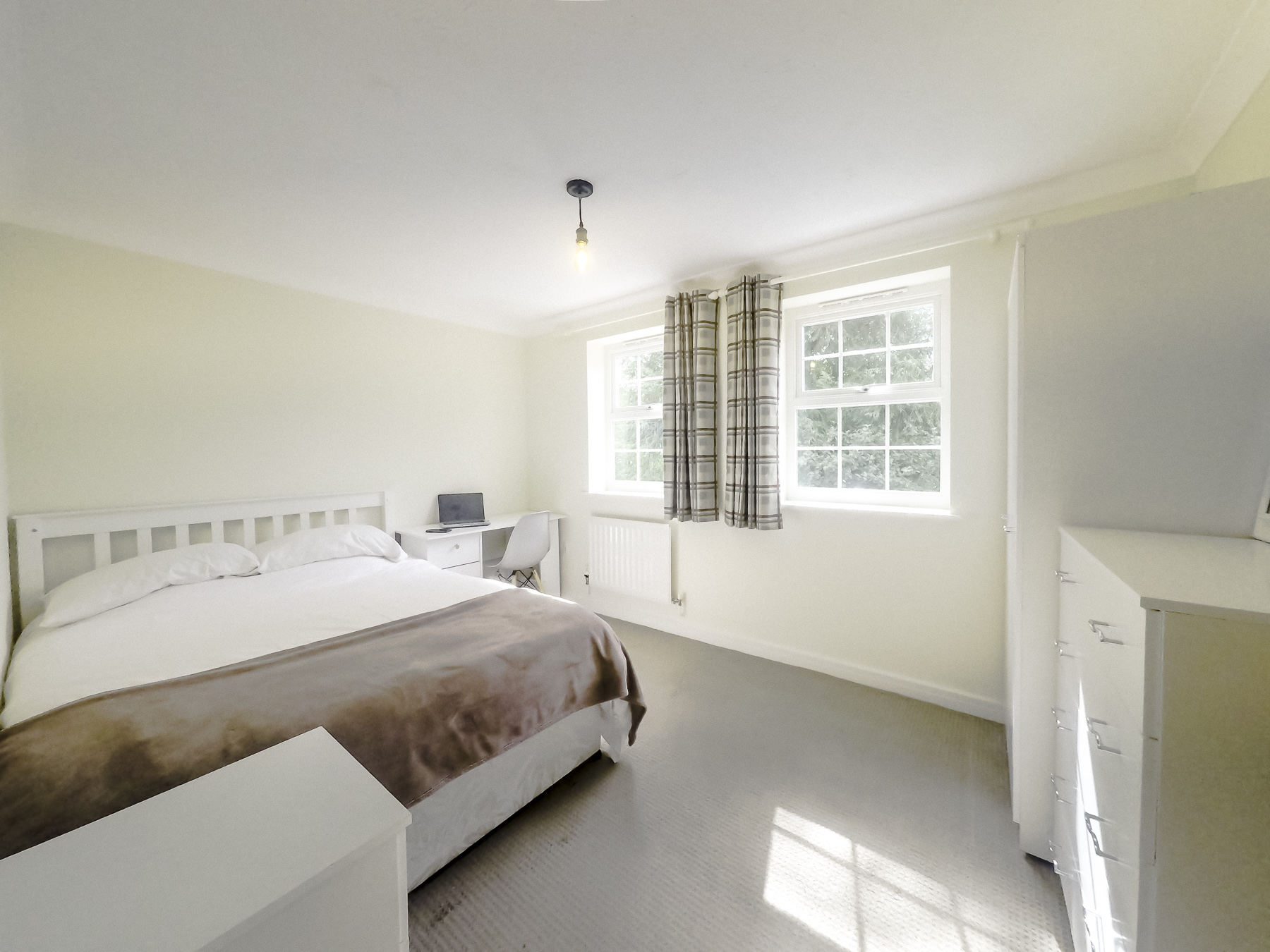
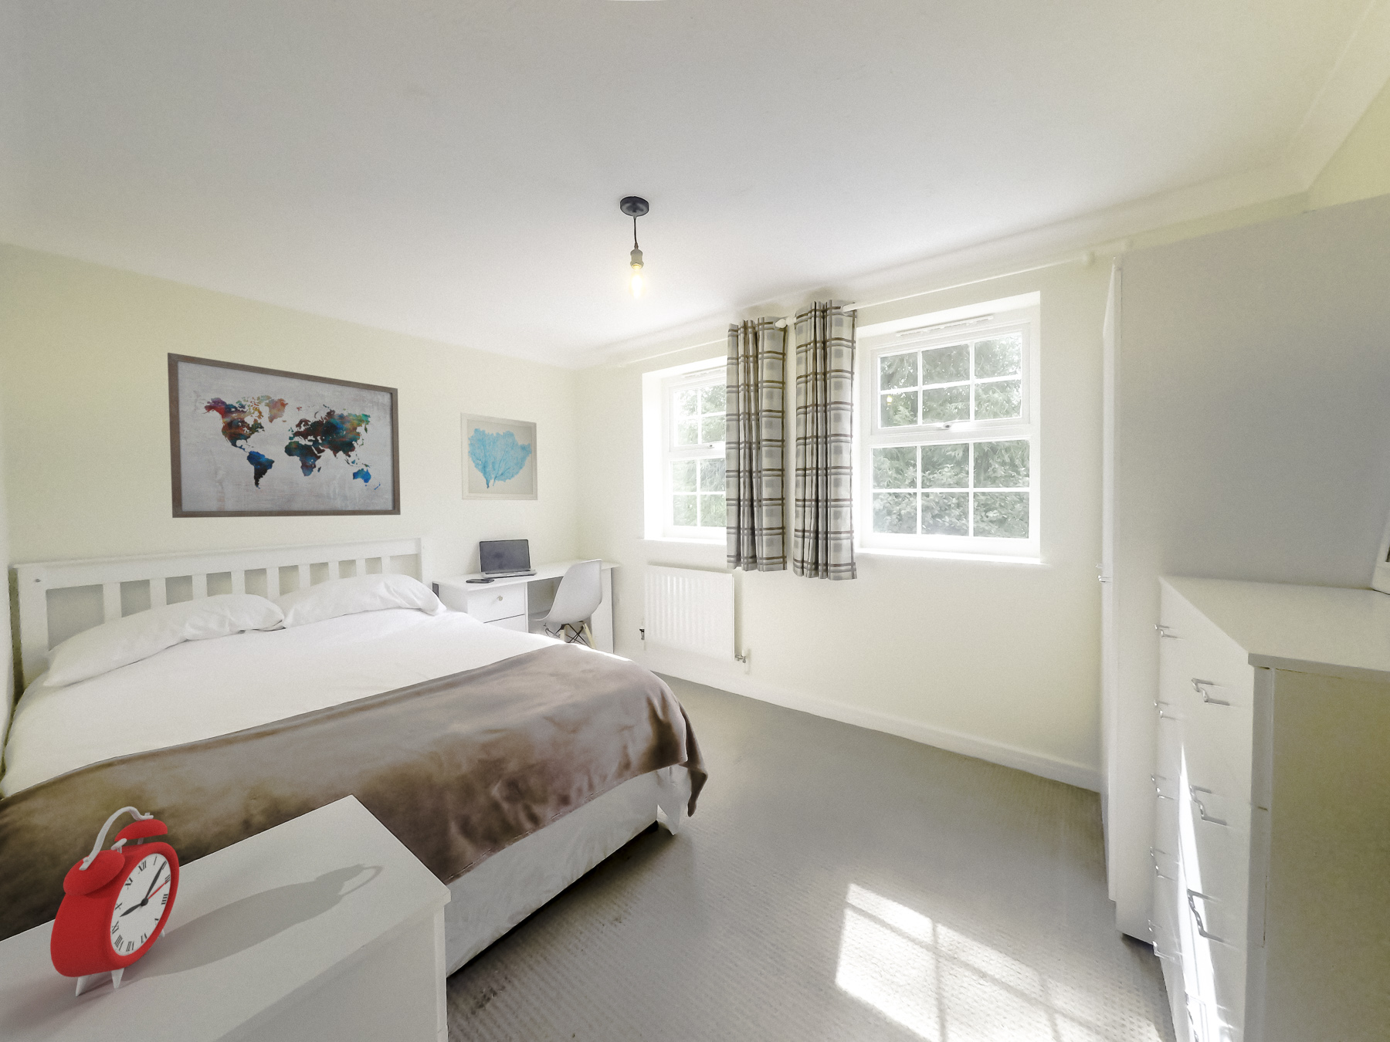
+ wall art [460,413,538,501]
+ alarm clock [49,806,179,997]
+ wall art [166,352,402,519]
